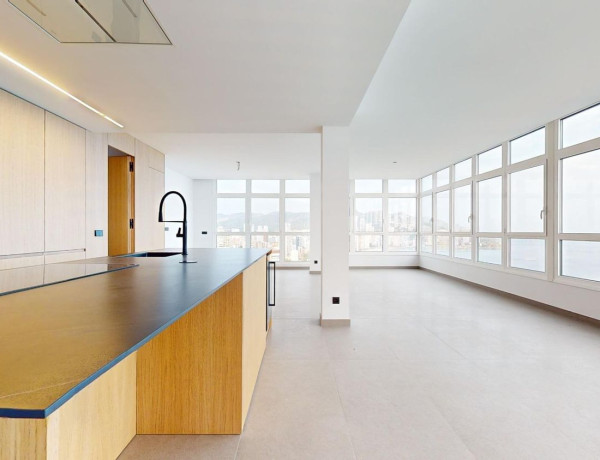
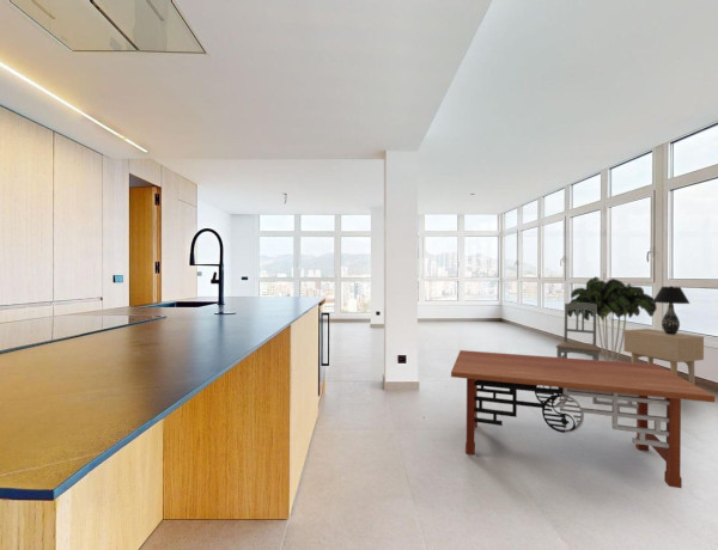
+ side table [622,328,705,385]
+ coffee table [450,349,716,489]
+ indoor plant [567,276,658,362]
+ table lamp [652,286,692,335]
+ dining chair [555,302,602,360]
